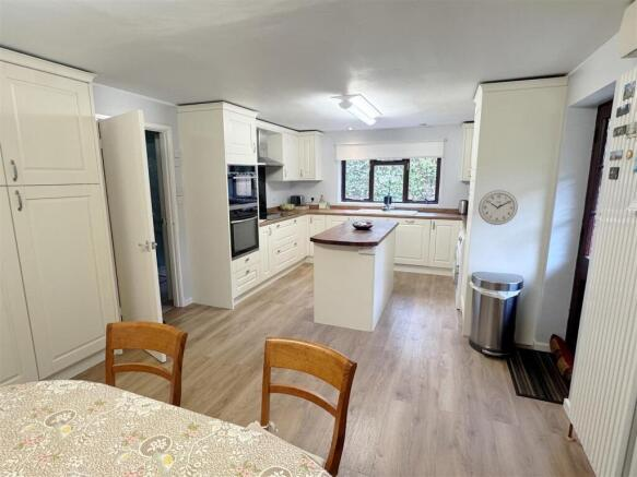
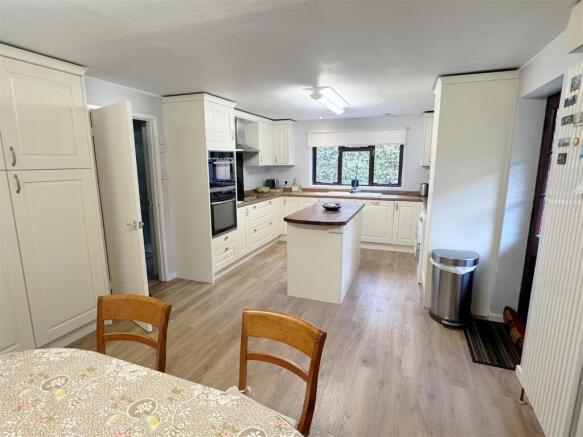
- wall clock [477,189,519,226]
